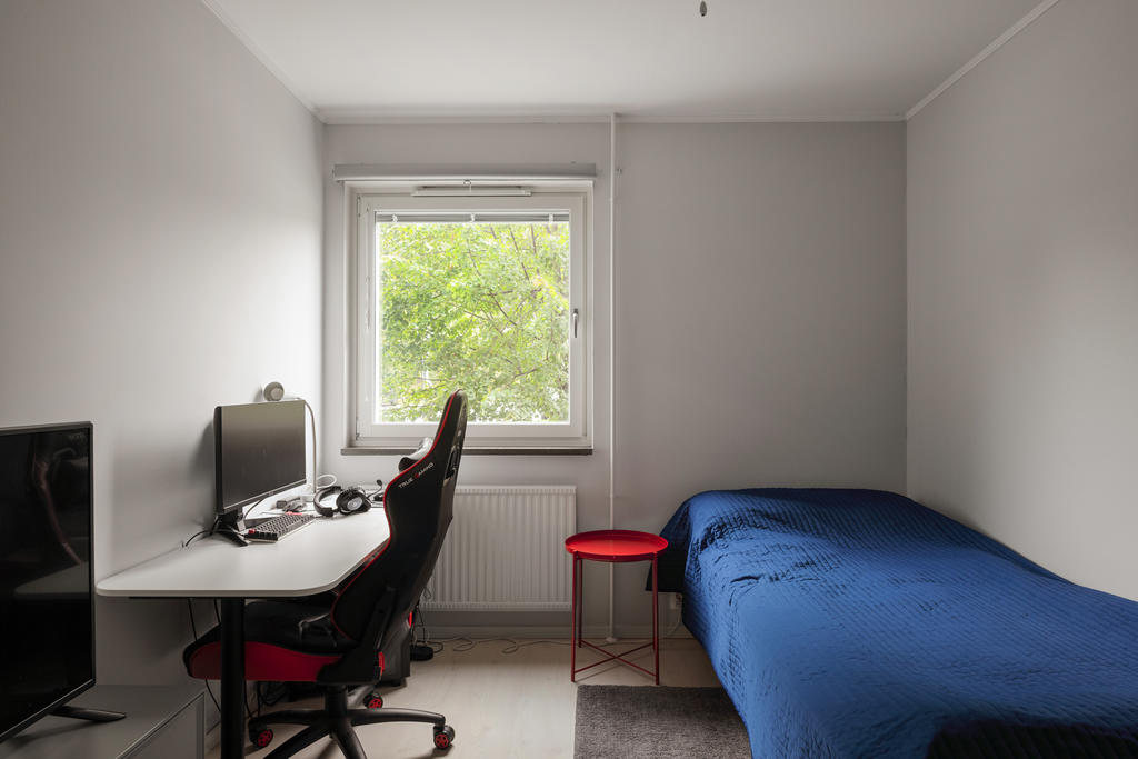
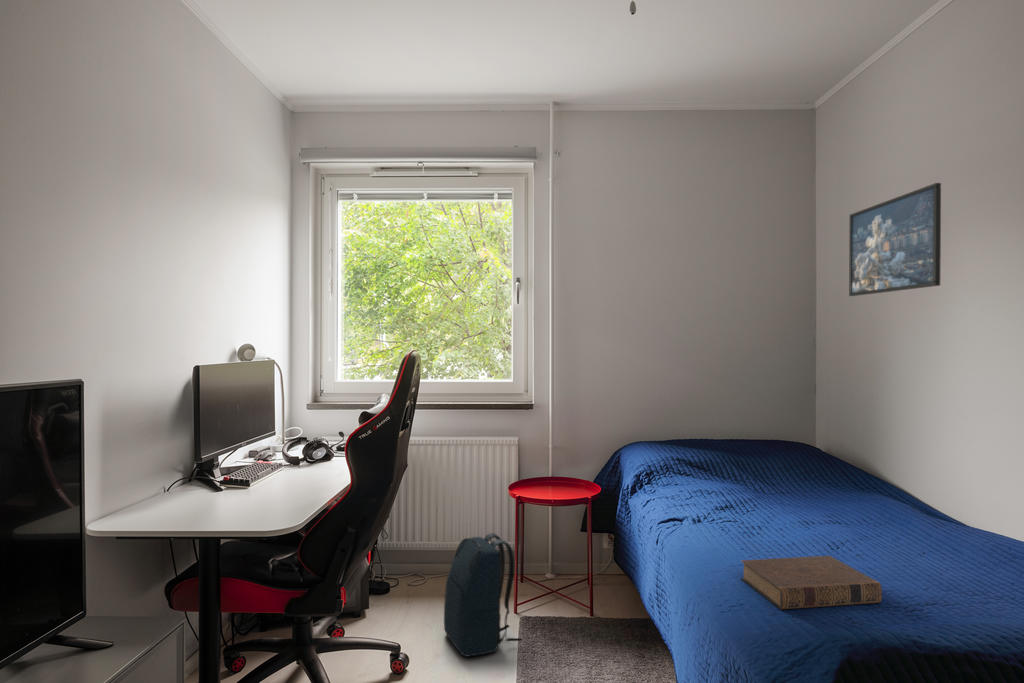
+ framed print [848,182,942,297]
+ backpack [443,532,523,658]
+ book [739,555,883,610]
